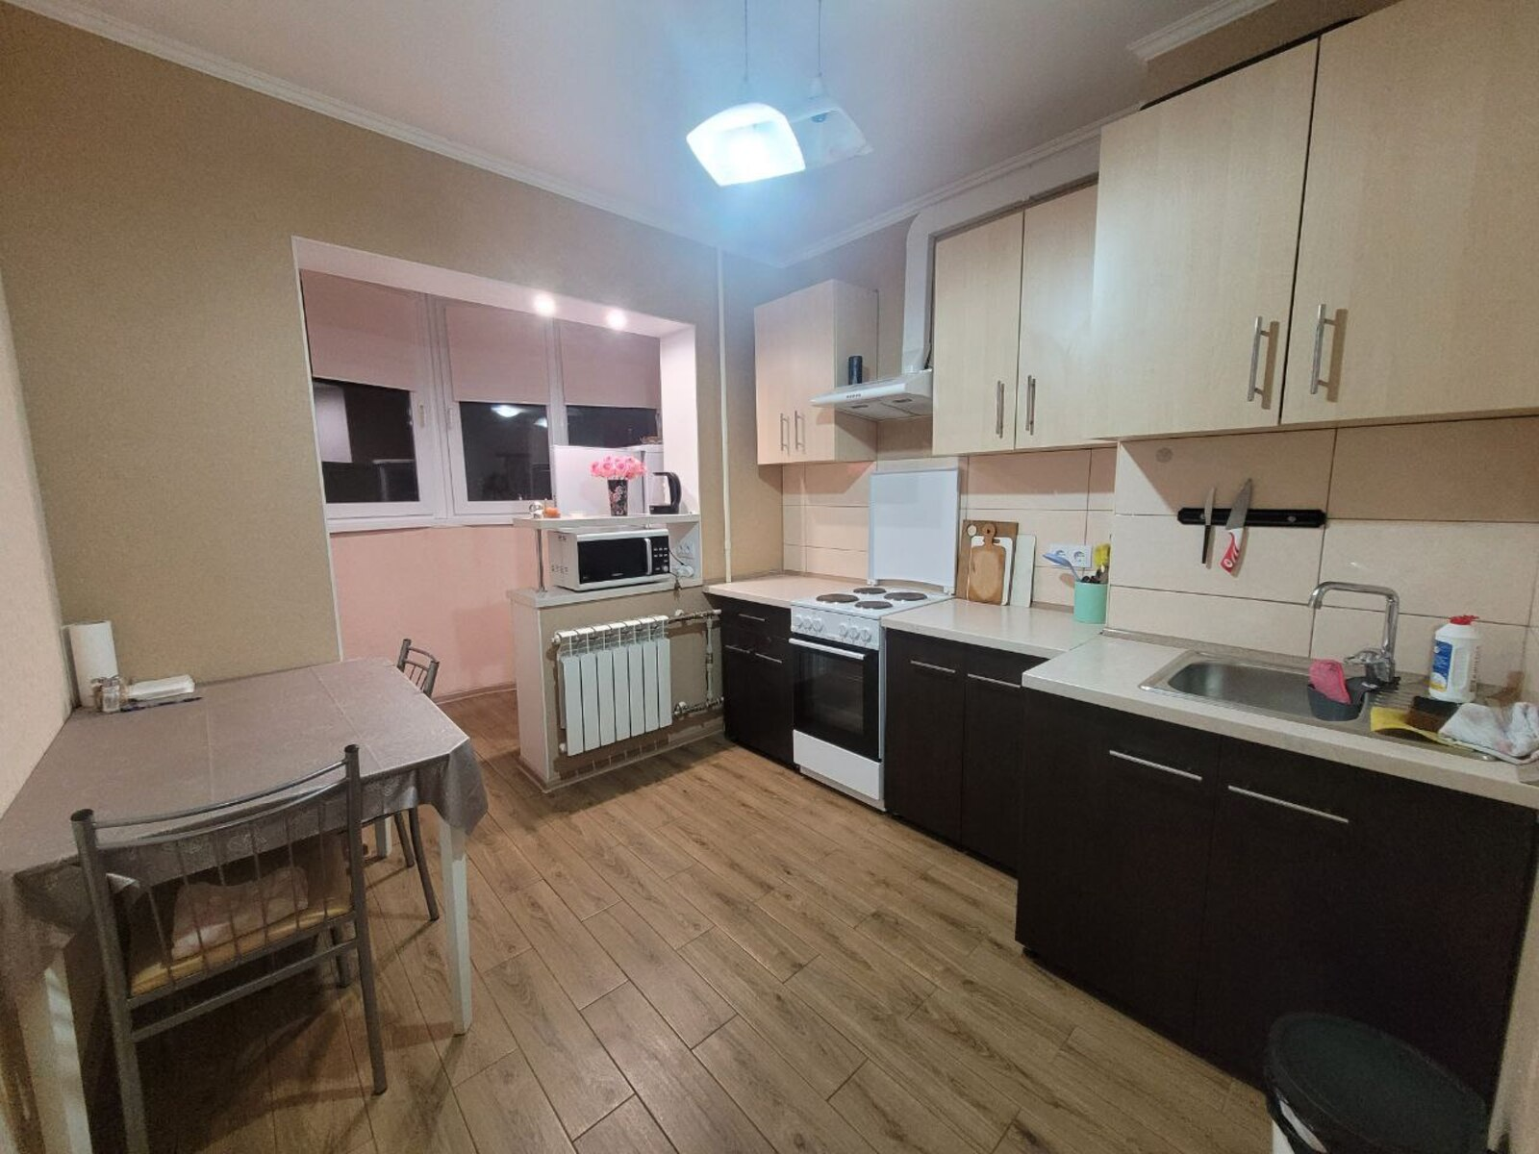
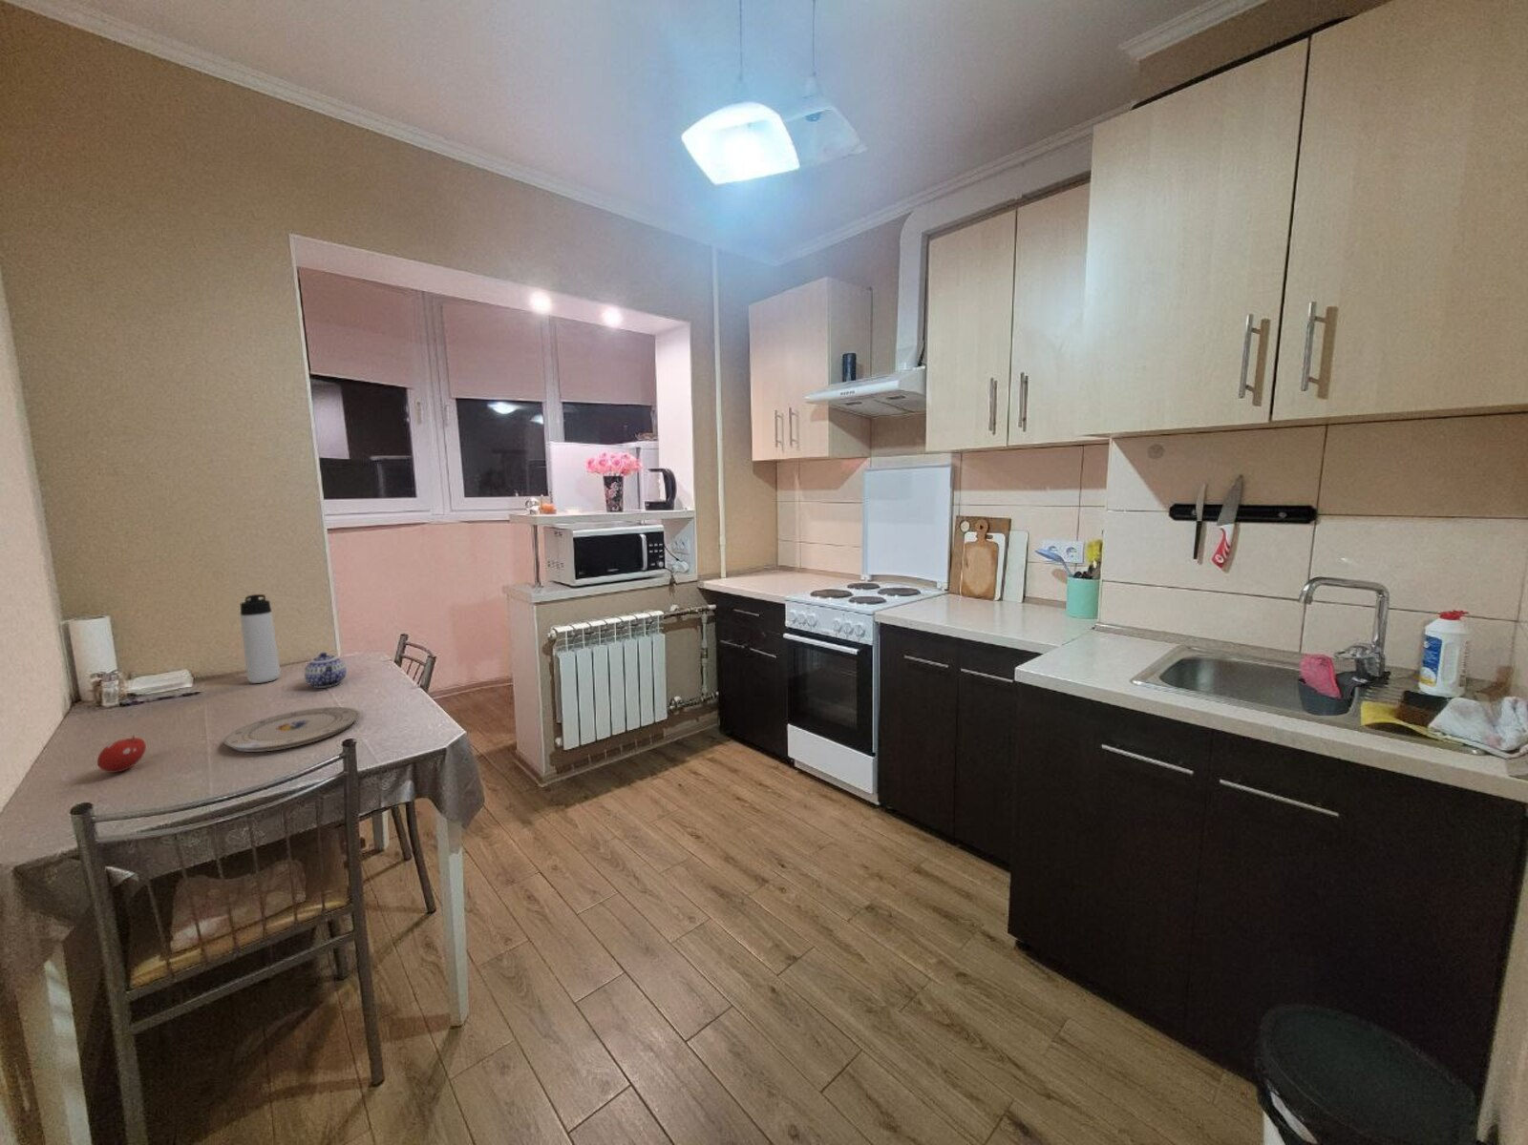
+ fruit [96,735,147,773]
+ plate [223,706,360,753]
+ thermos bottle [239,593,282,684]
+ teapot [303,652,348,689]
